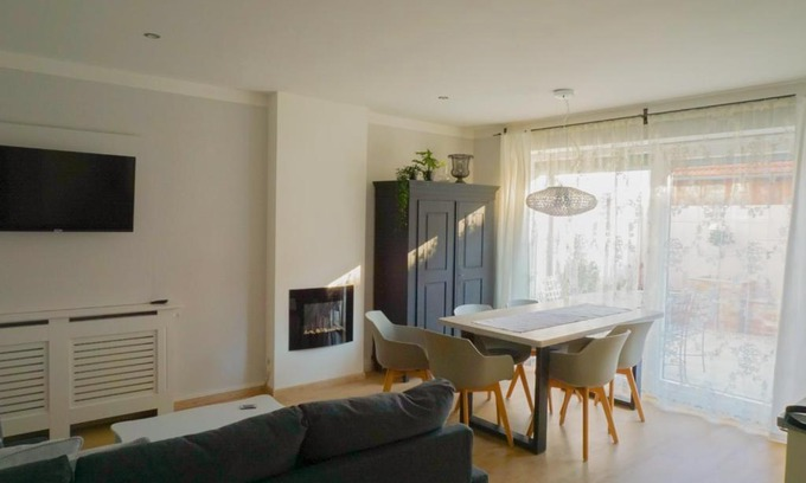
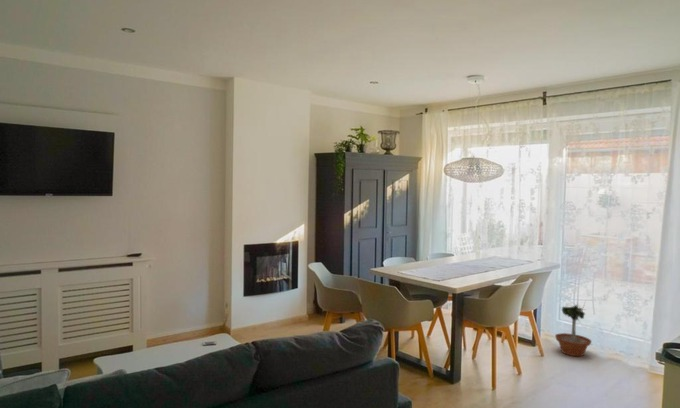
+ potted tree [554,299,593,357]
